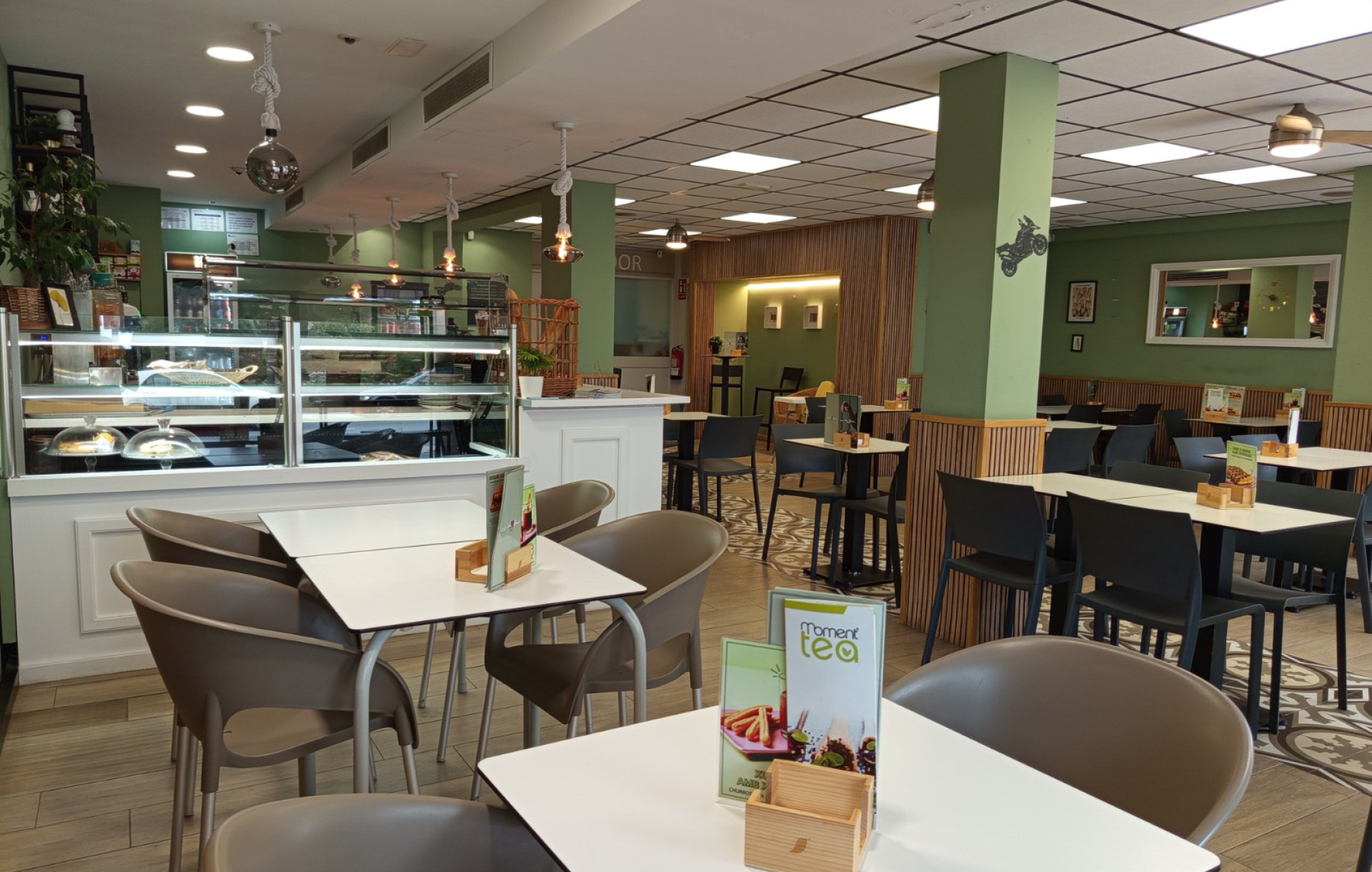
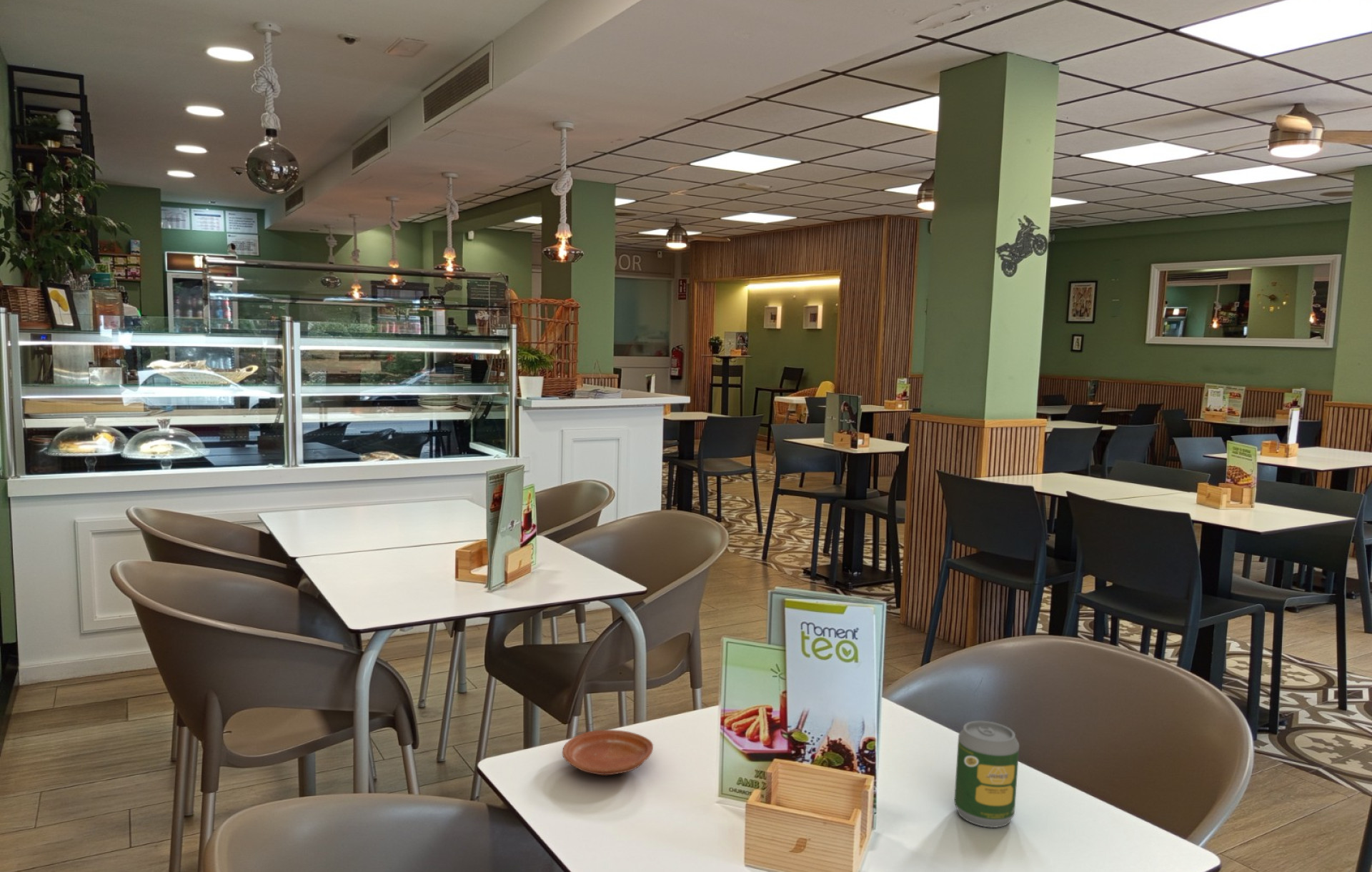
+ plate [562,729,654,776]
+ soda can [953,720,1020,828]
